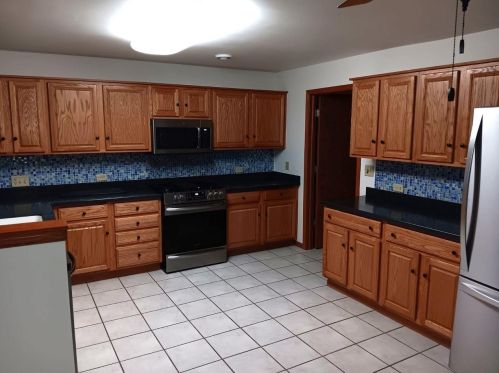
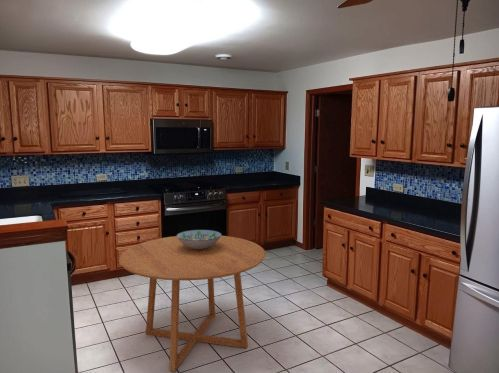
+ dining table [118,235,267,373]
+ decorative bowl [176,229,223,250]
